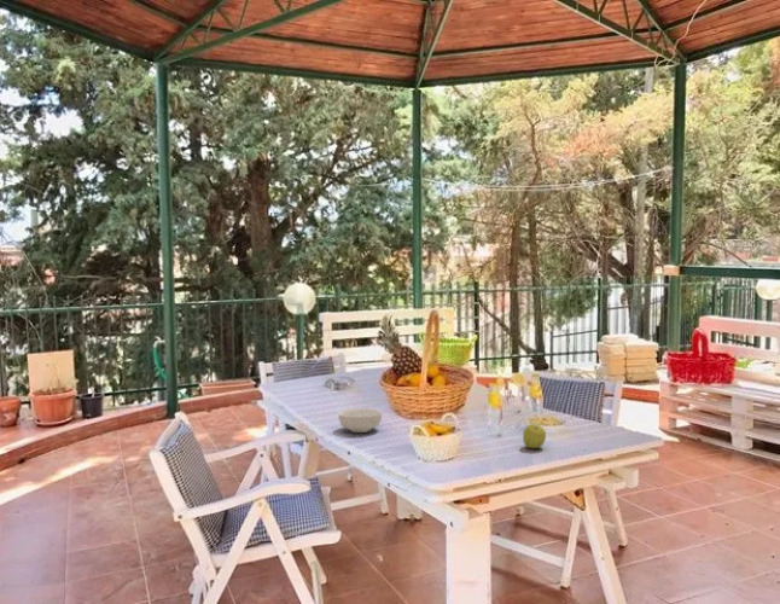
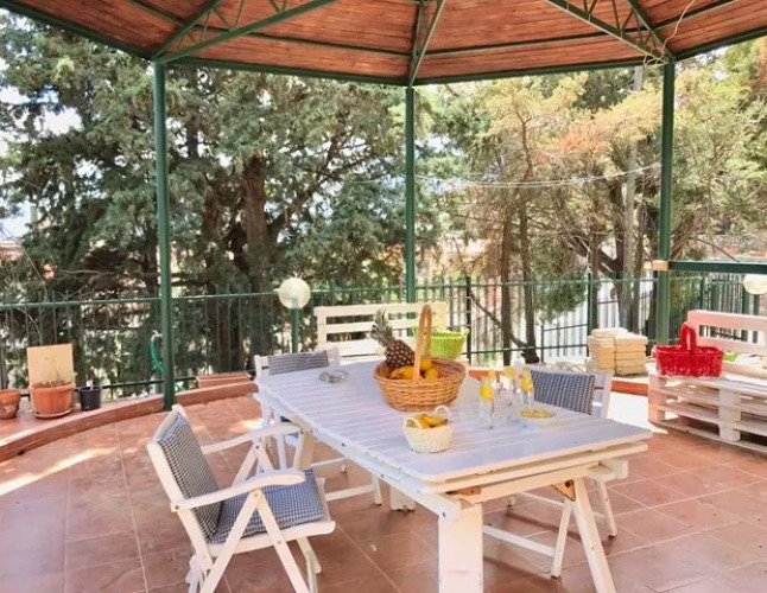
- apple [522,424,547,449]
- cereal bowl [337,407,383,434]
